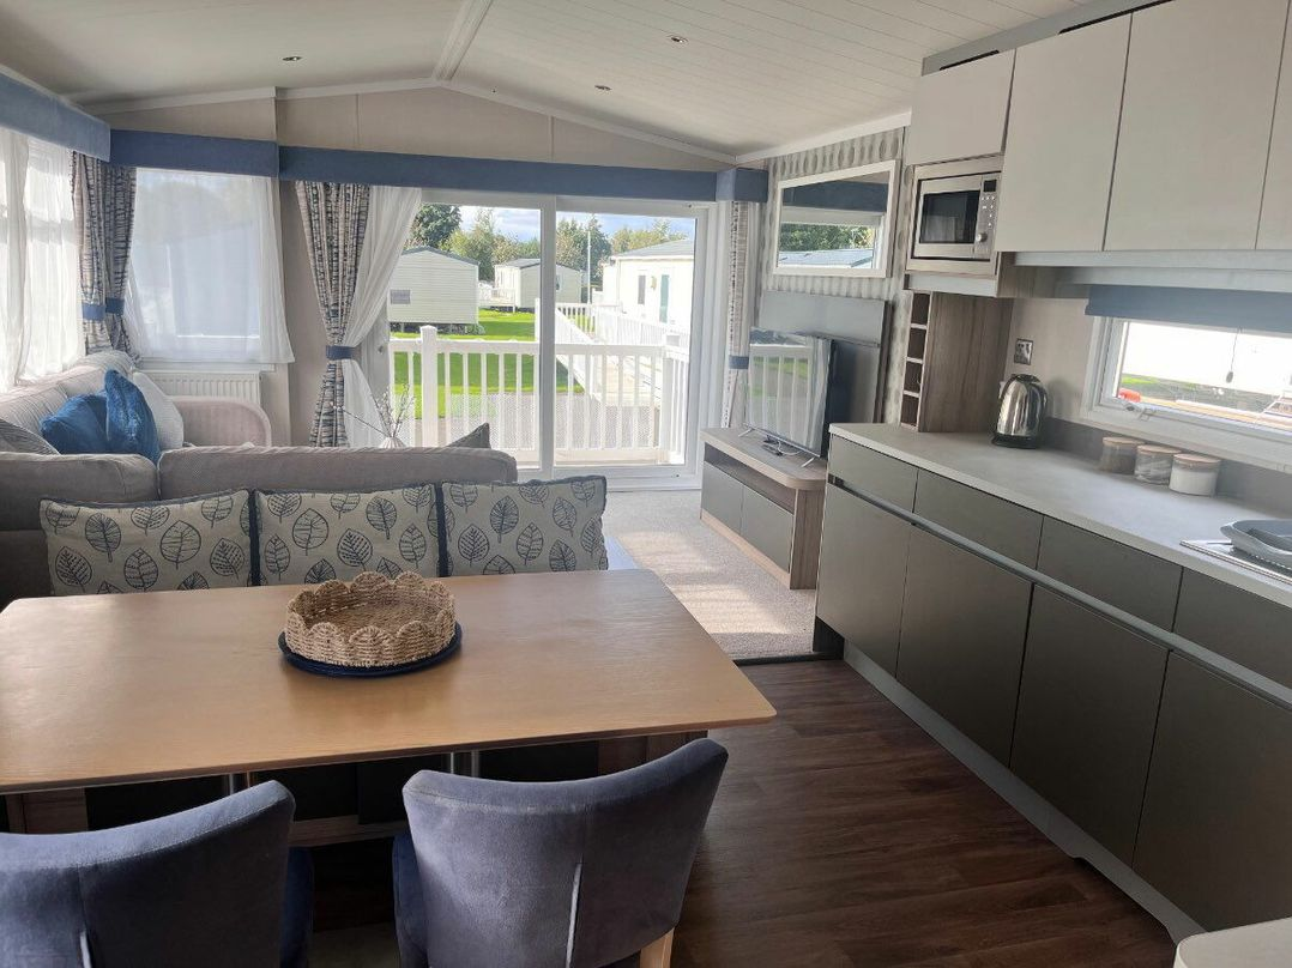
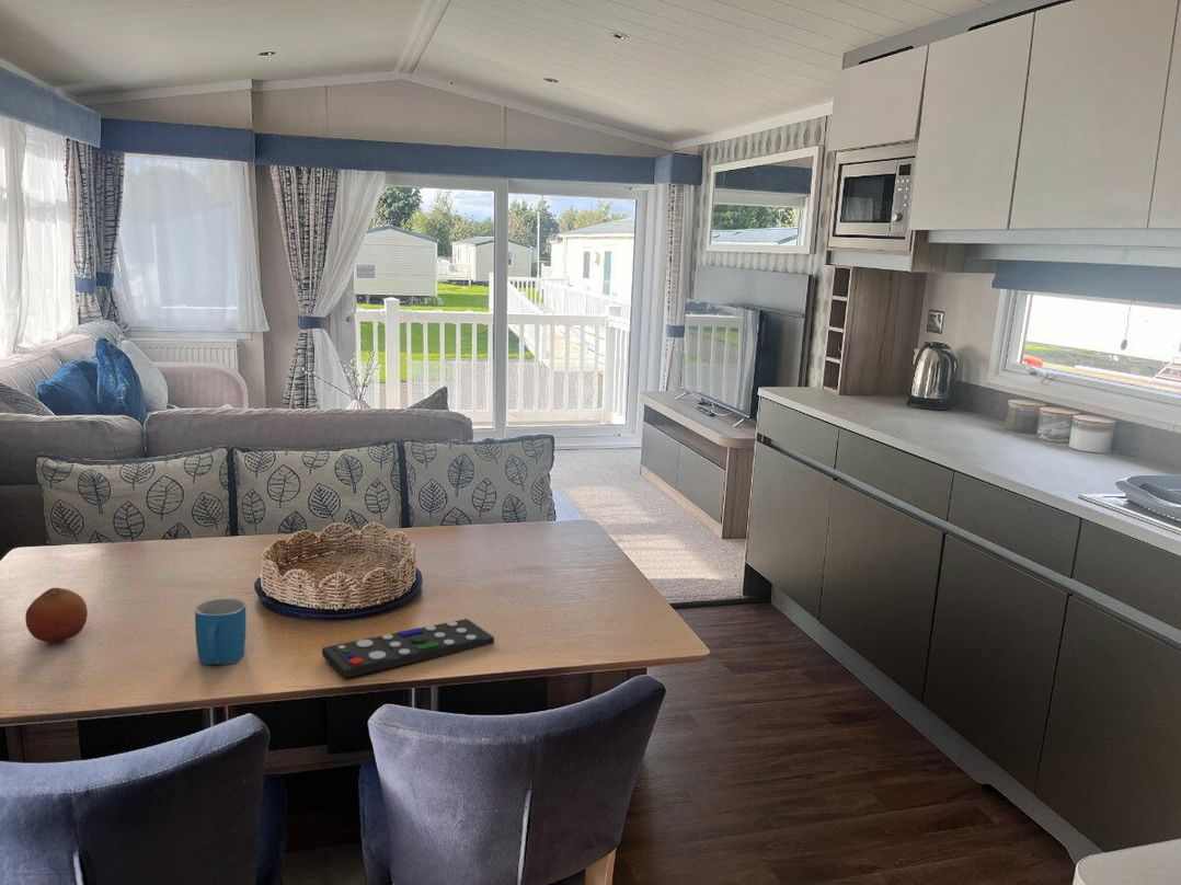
+ fruit [24,587,89,643]
+ remote control [321,618,495,679]
+ mug [194,597,248,666]
